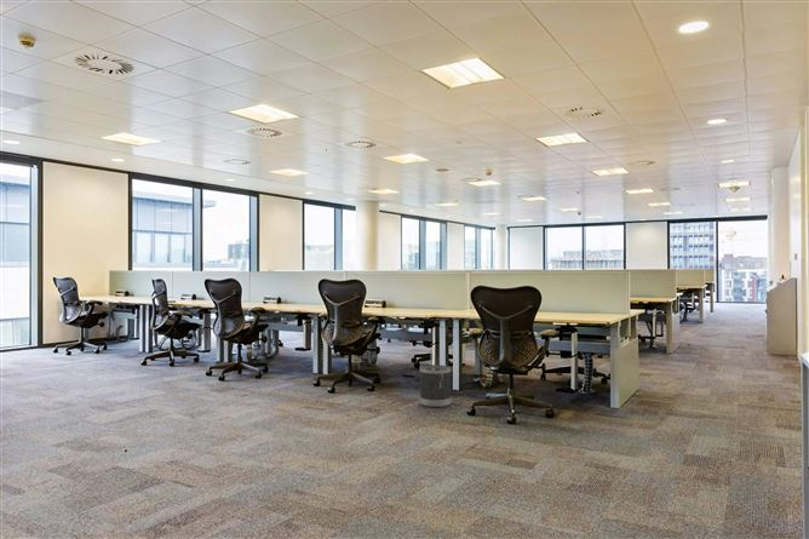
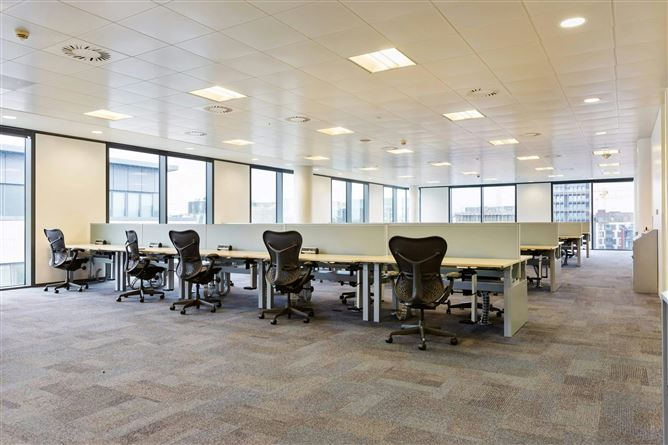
- wastebasket [419,363,452,408]
